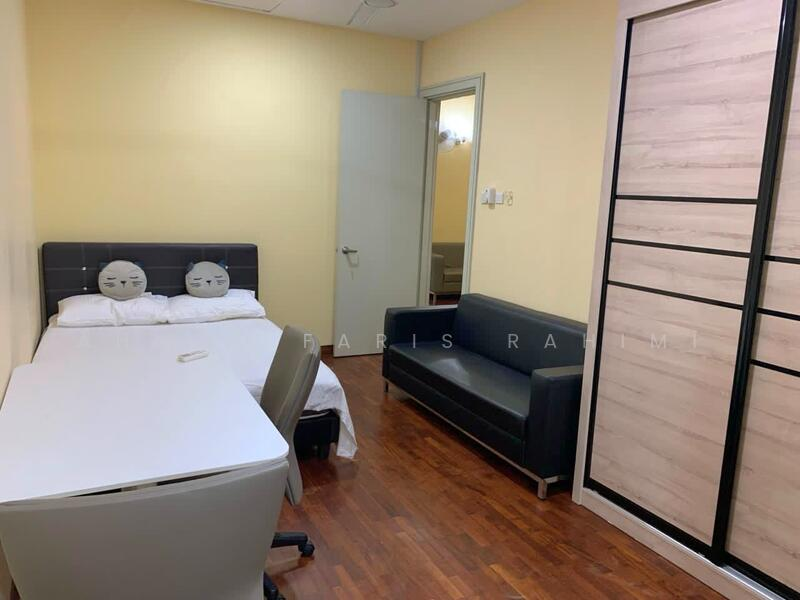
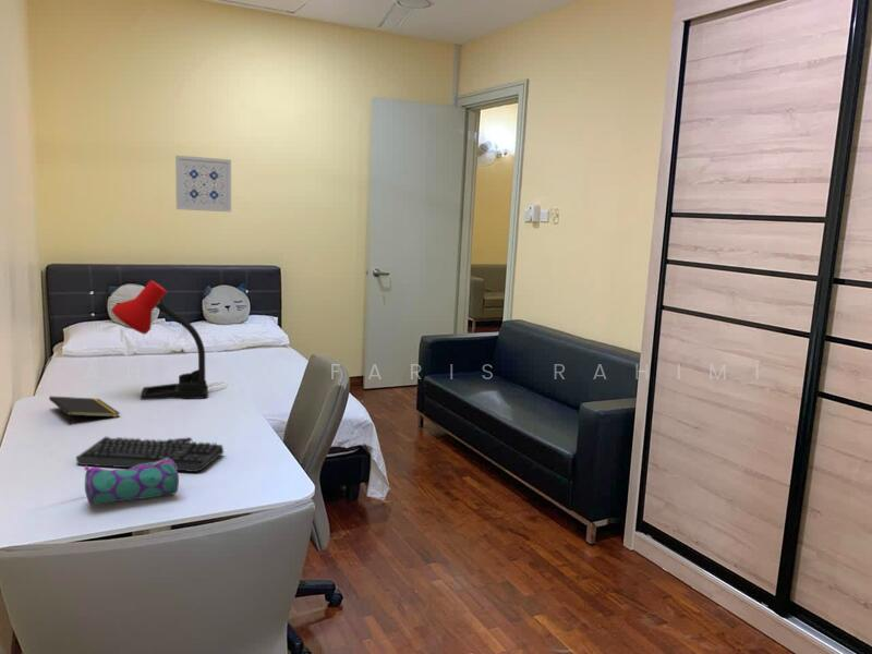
+ desk lamp [110,279,209,401]
+ notepad [48,395,121,426]
+ wall art [174,154,232,213]
+ pencil case [83,459,180,506]
+ keyboard [75,436,225,473]
